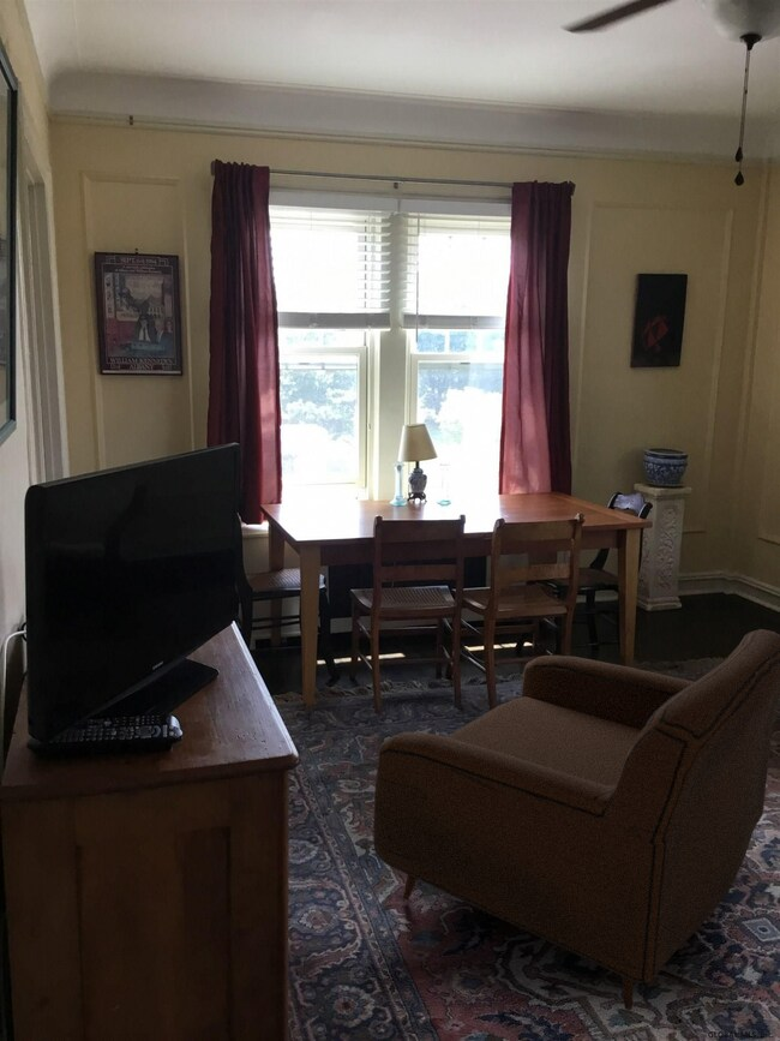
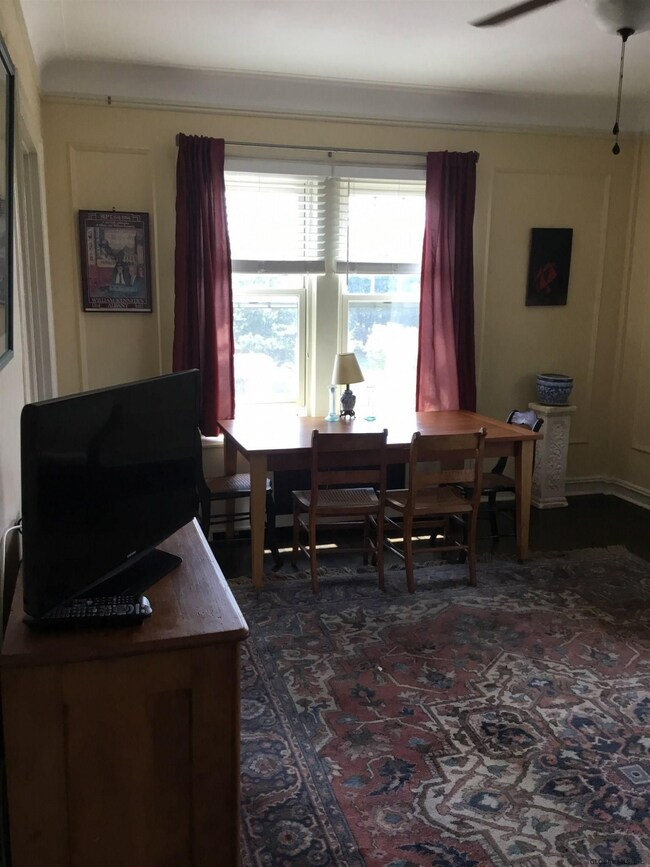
- armchair [372,628,780,1011]
